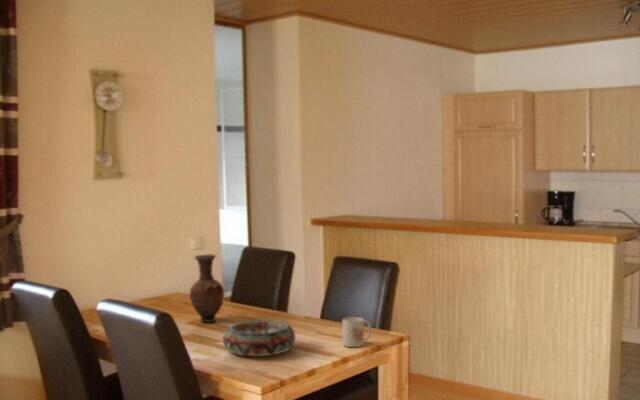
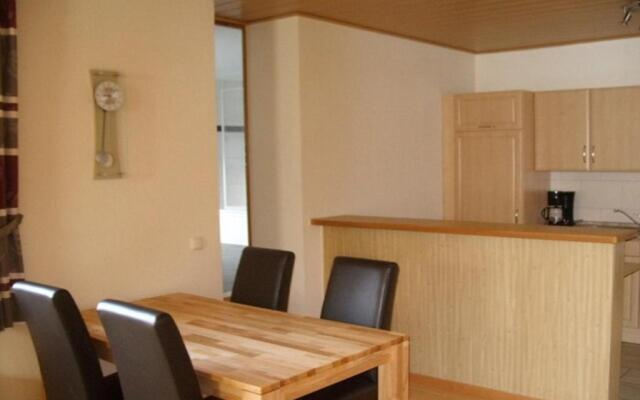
- mug [342,316,372,348]
- vase [189,253,225,323]
- decorative bowl [222,319,296,357]
